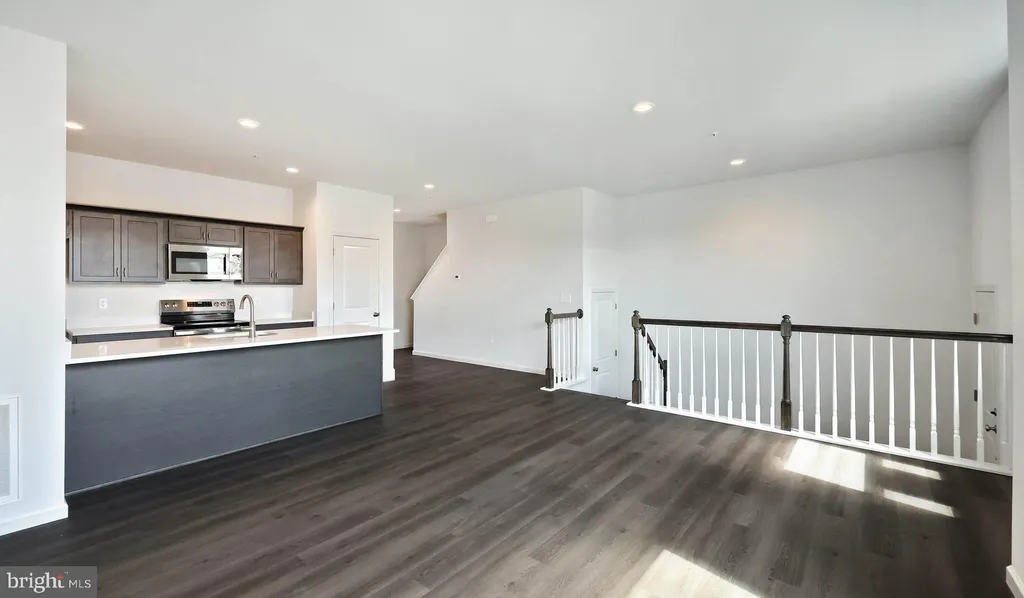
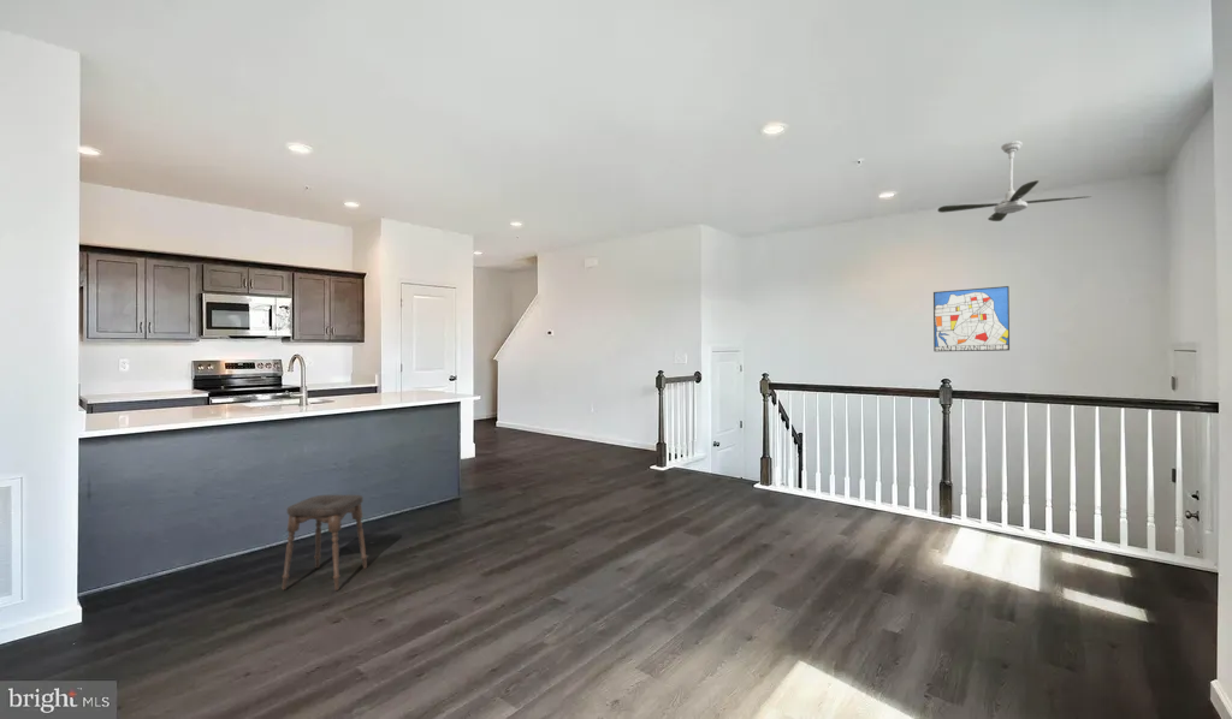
+ wall art [932,285,1011,352]
+ ceiling fan [937,141,1092,222]
+ stool [280,494,368,592]
